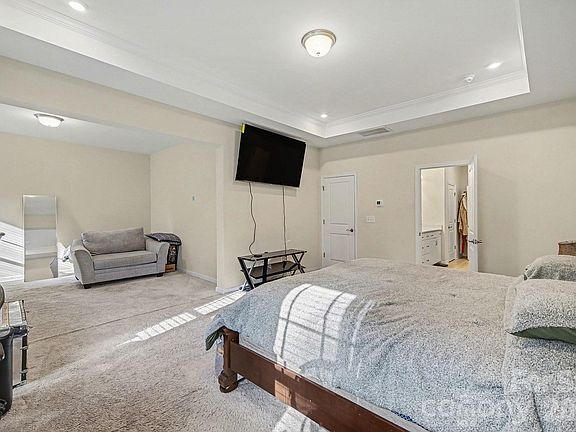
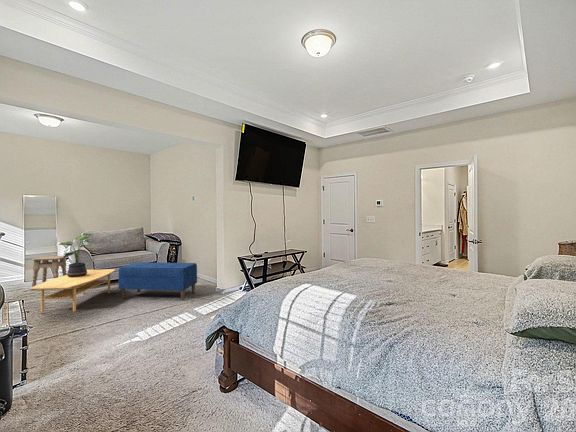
+ bench [118,261,198,301]
+ coffee table [30,268,117,314]
+ potted plant [58,233,92,277]
+ side table [30,255,69,291]
